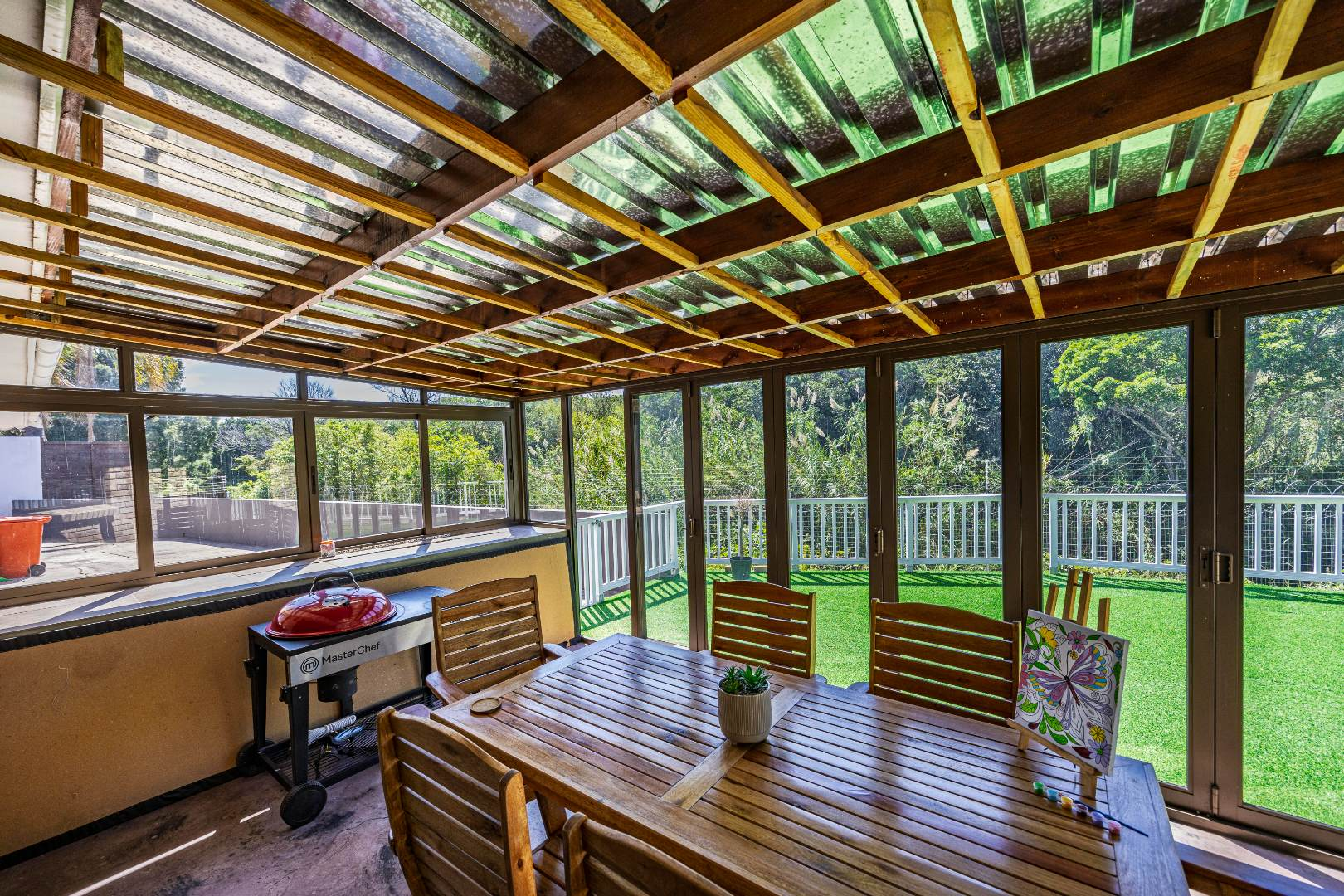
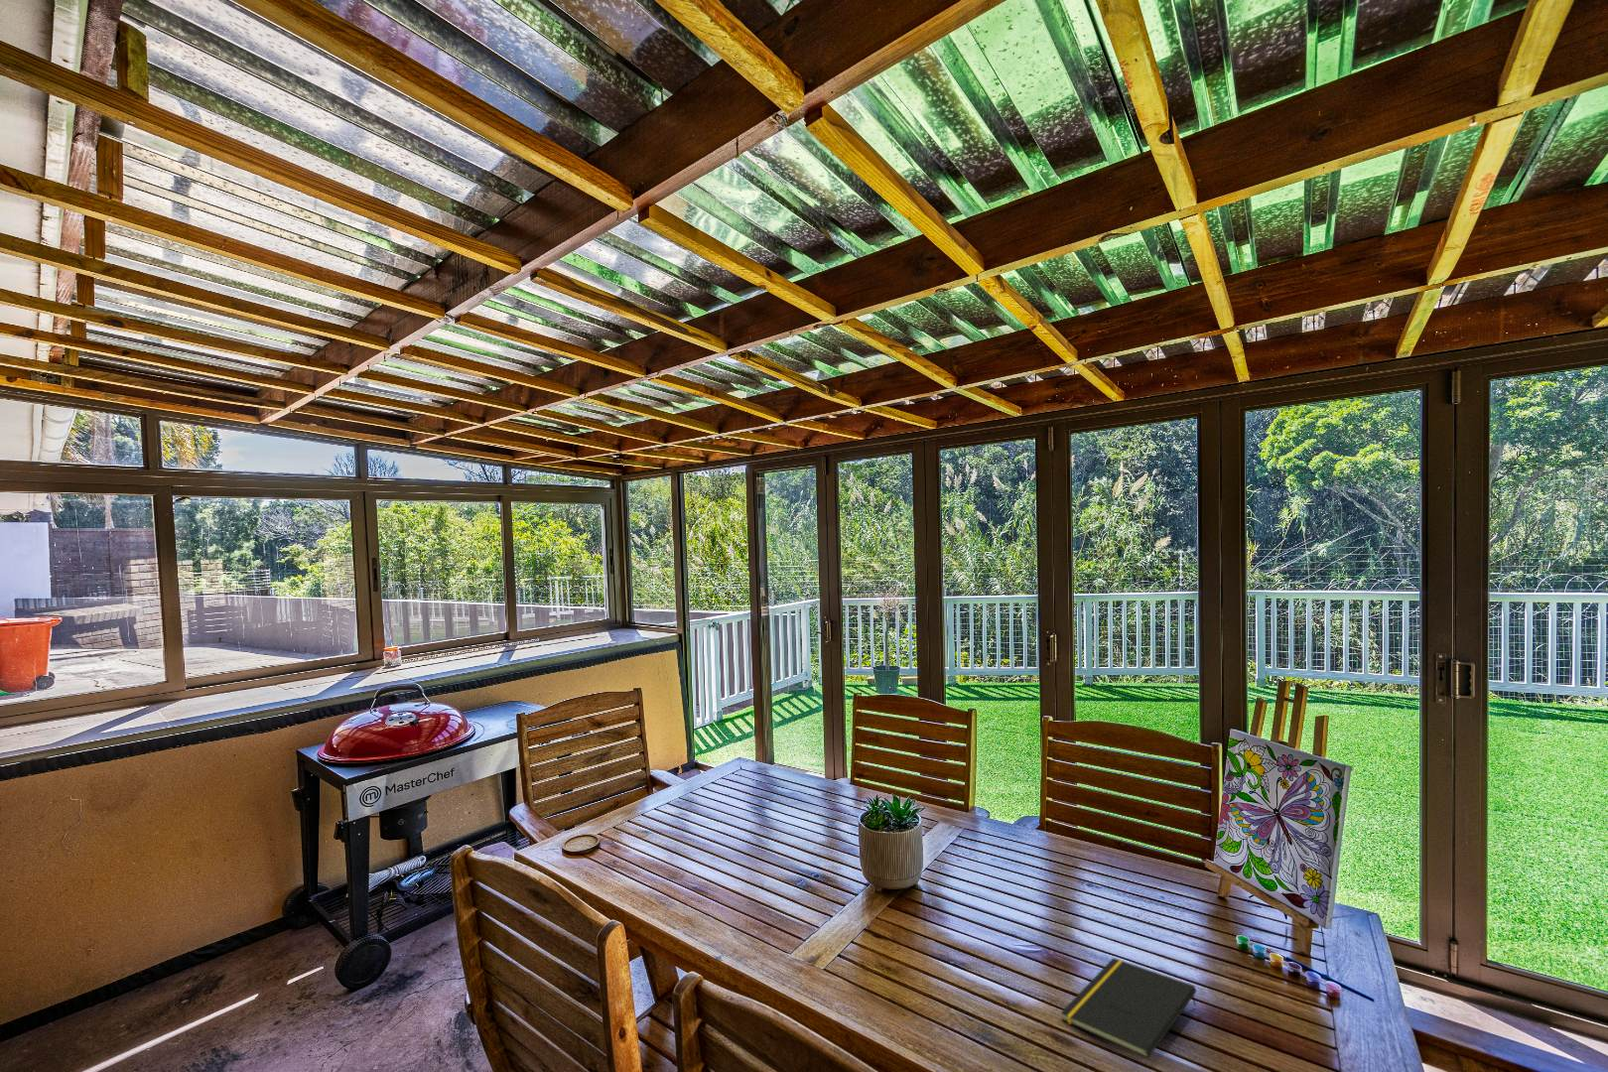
+ notepad [1060,957,1198,1059]
